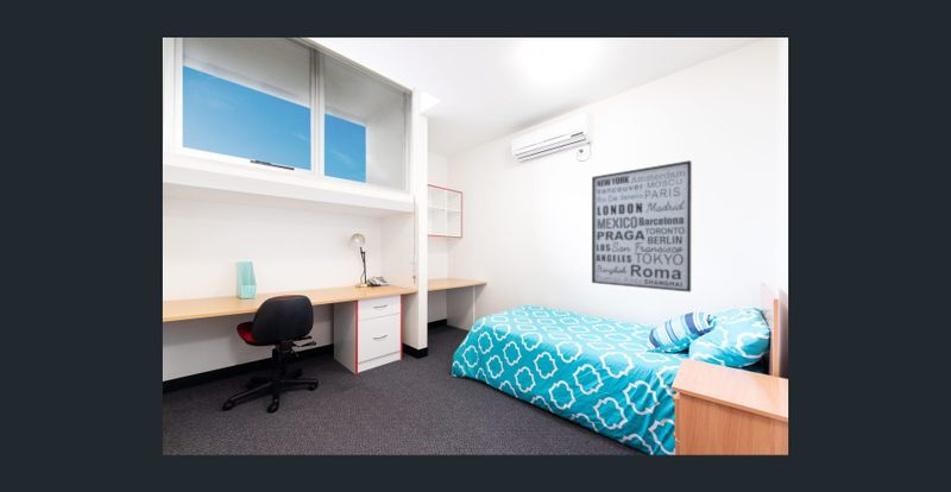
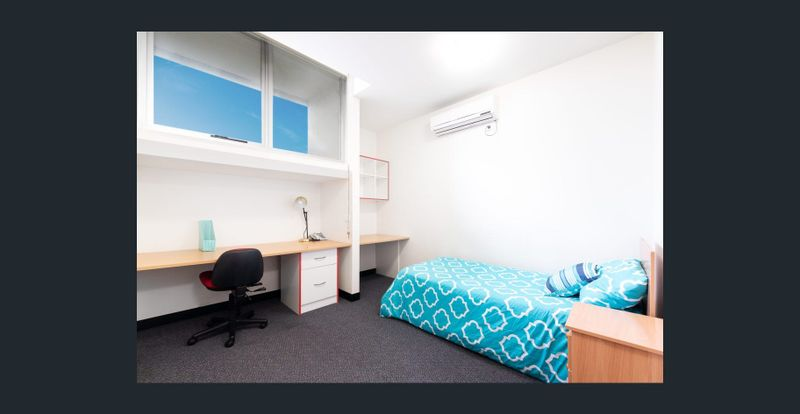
- wall art [591,159,693,294]
